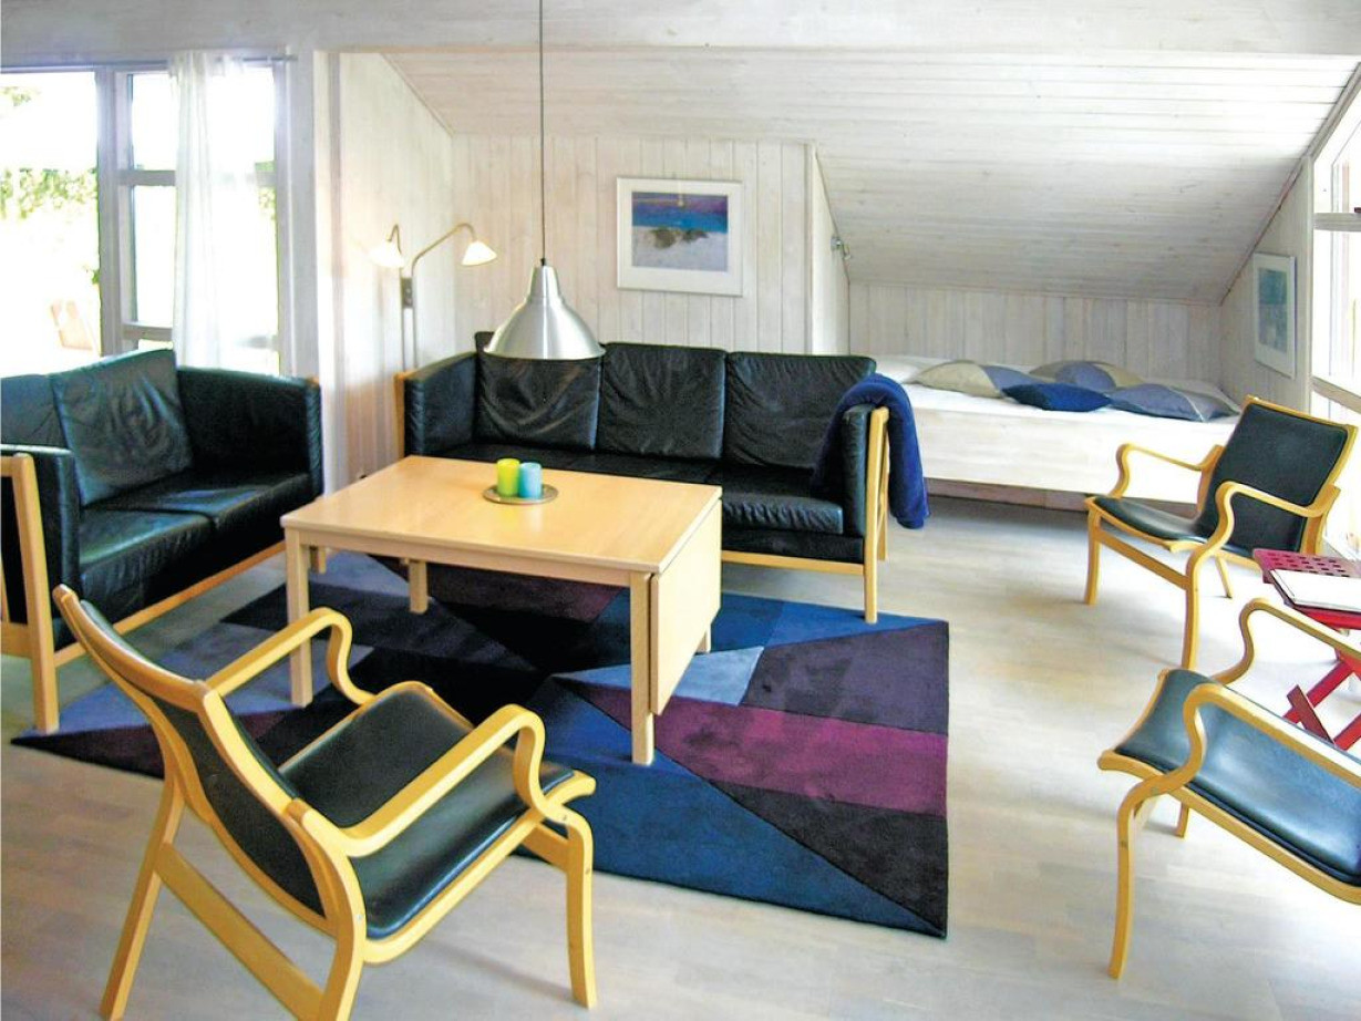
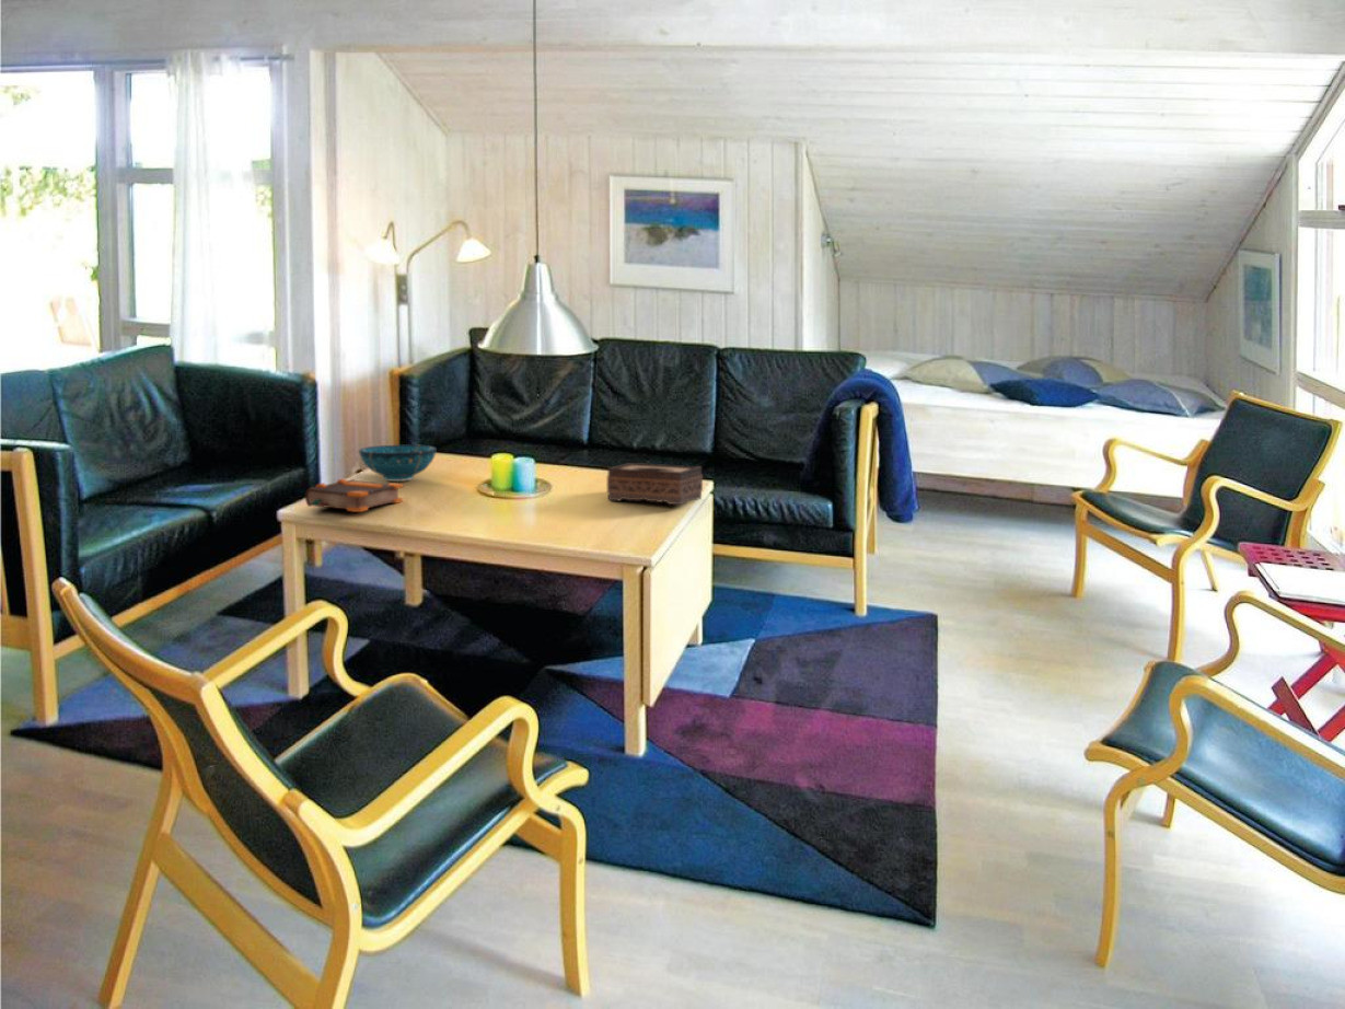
+ bible [304,478,404,513]
+ tissue box [606,462,704,506]
+ decorative bowl [357,444,438,483]
